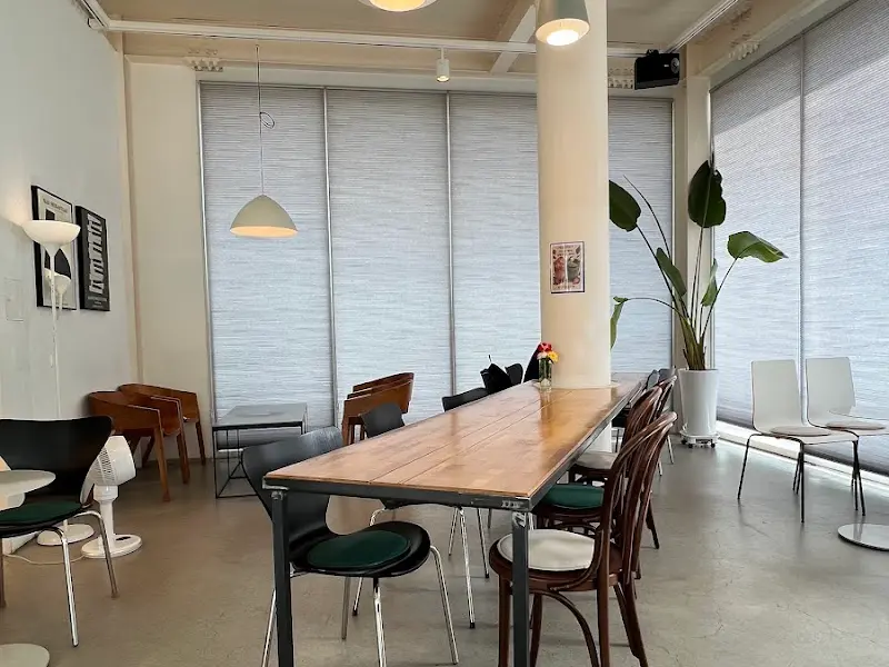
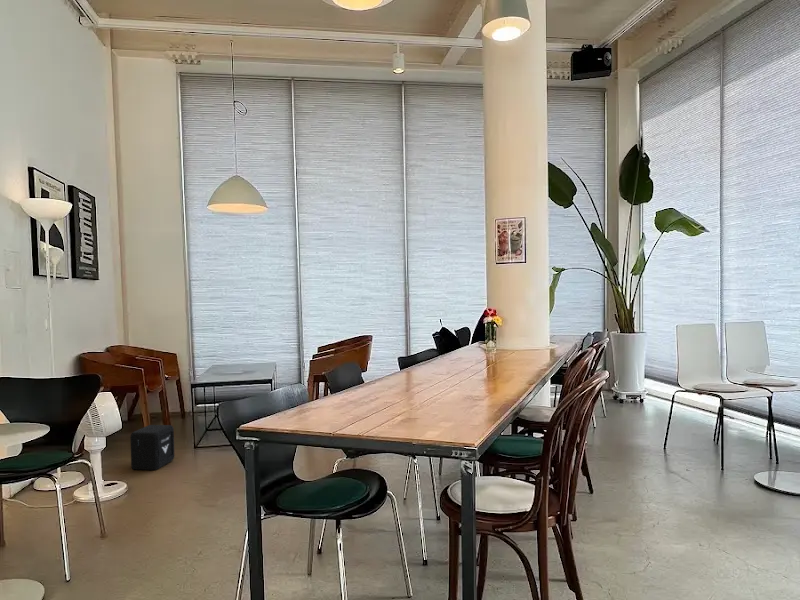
+ air purifier [129,424,176,471]
